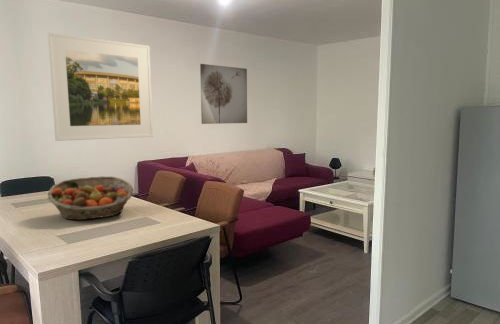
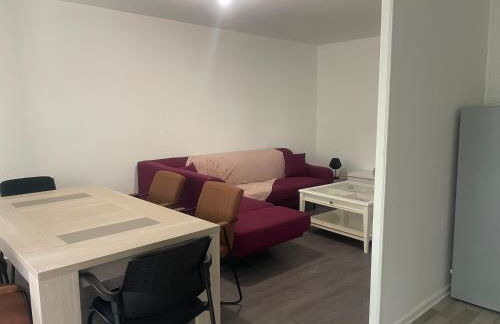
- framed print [47,32,154,142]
- fruit basket [47,175,135,221]
- wall art [199,63,248,125]
